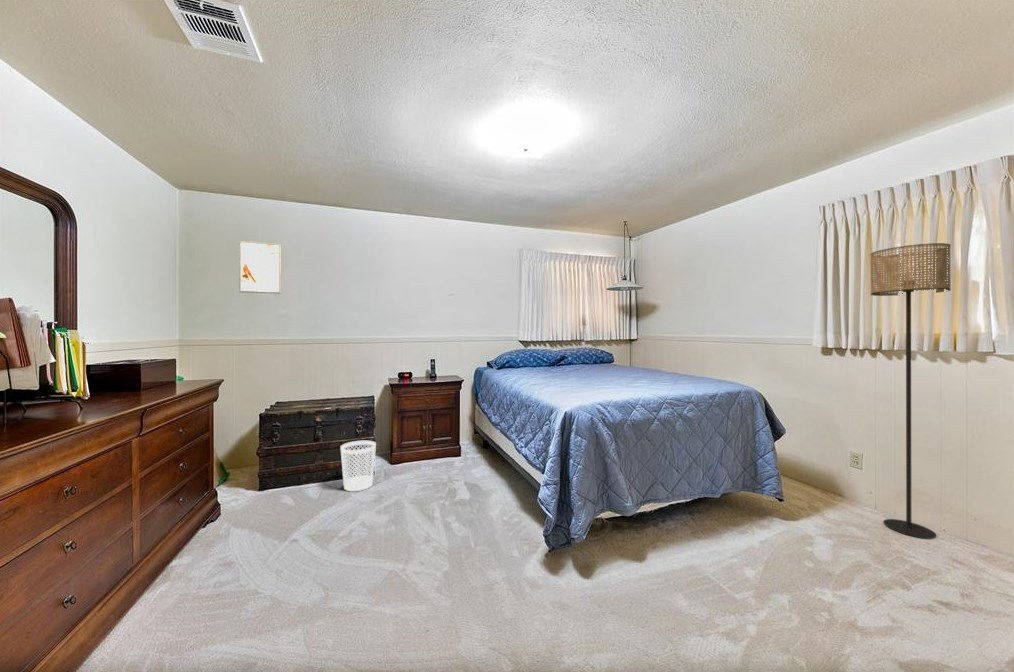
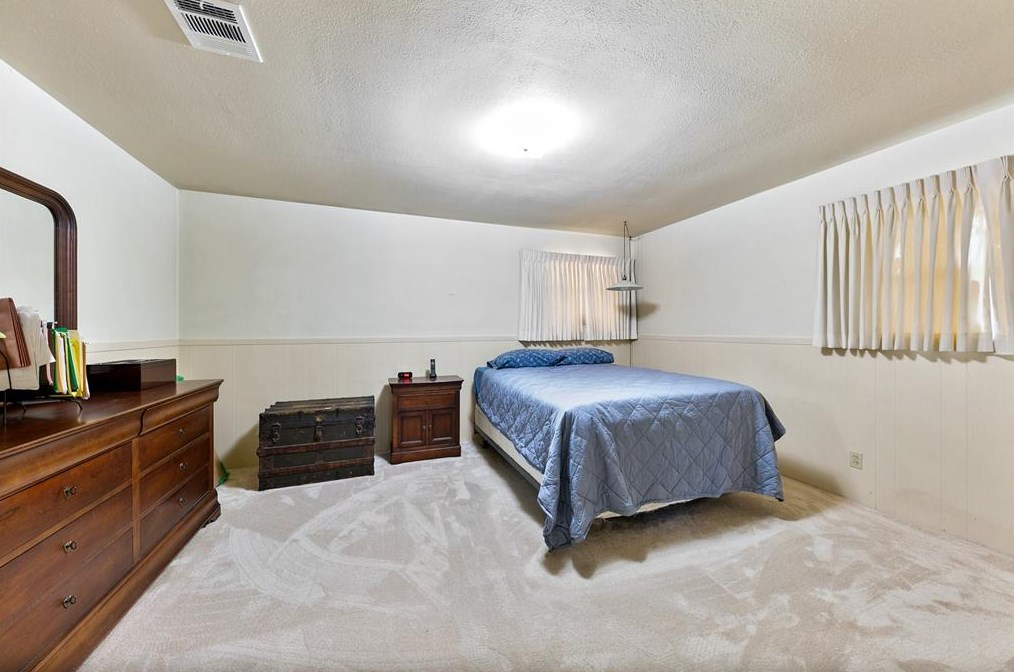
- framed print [238,240,282,295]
- floor lamp [869,242,952,540]
- wastebasket [339,440,377,492]
